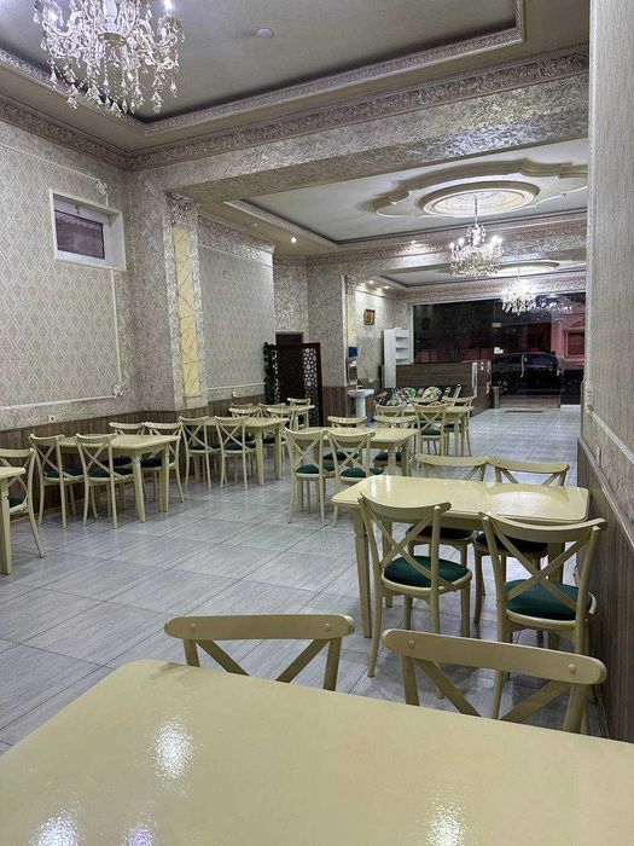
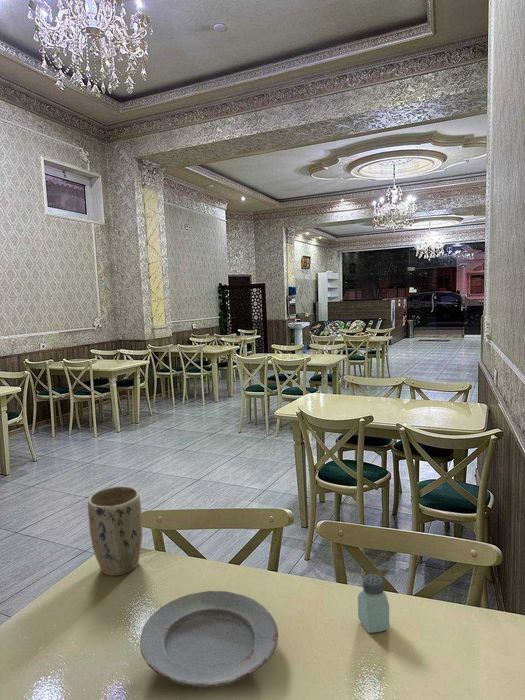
+ saltshaker [357,573,390,634]
+ plant pot [87,485,143,577]
+ plate [139,590,279,688]
